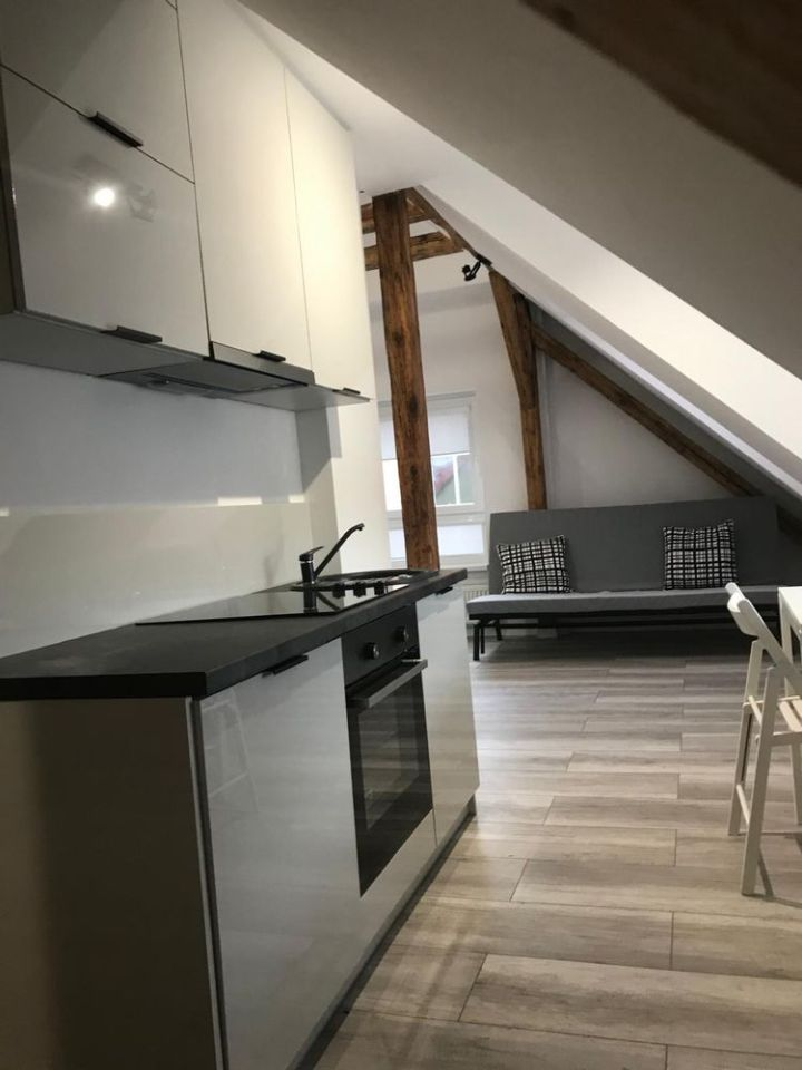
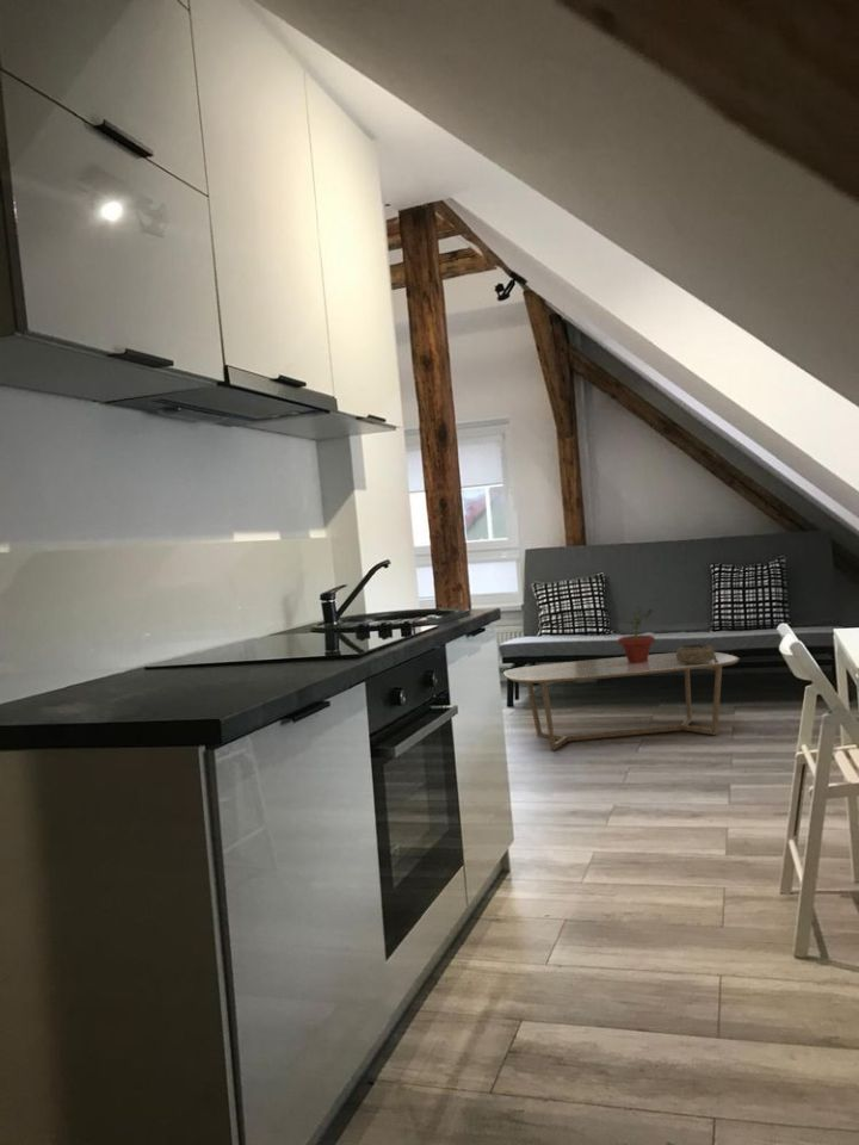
+ coffee table [502,651,741,751]
+ decorative bowl [675,643,718,666]
+ potted plant [617,604,656,663]
